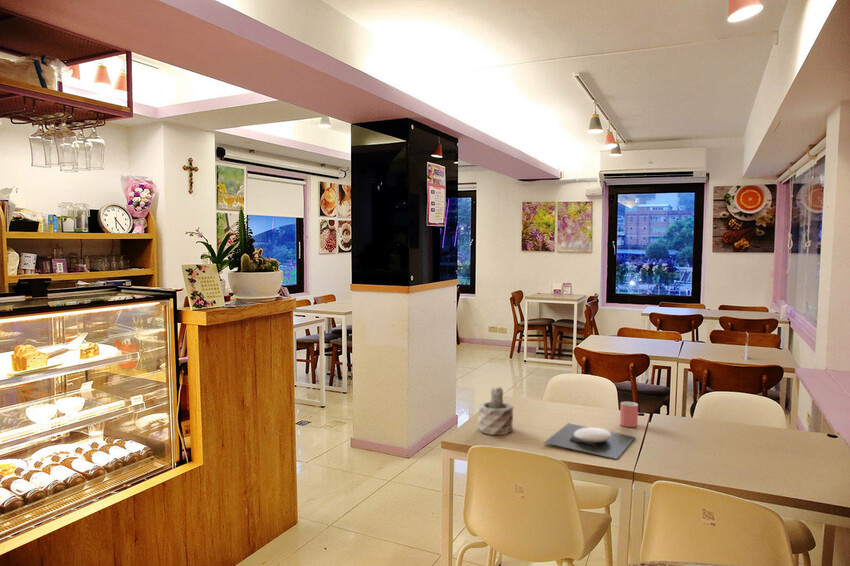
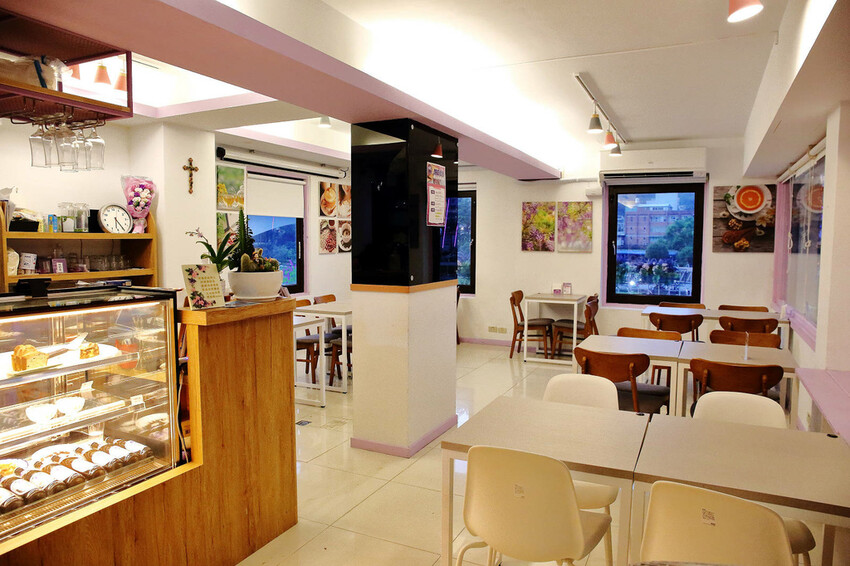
- cup [619,401,639,428]
- plate [543,422,636,460]
- succulent plant [477,385,514,436]
